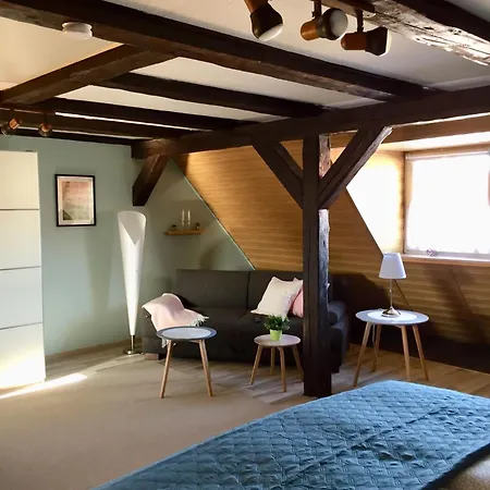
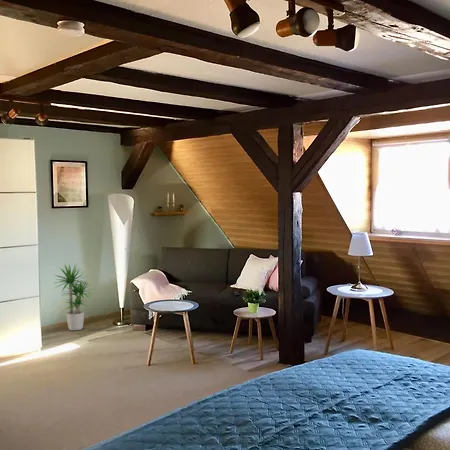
+ potted plant [53,262,96,331]
